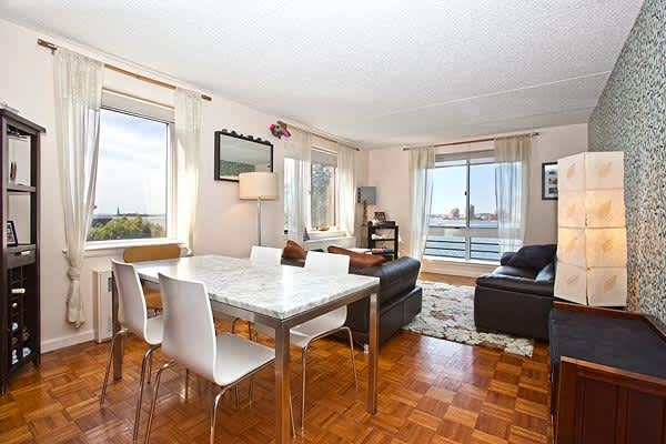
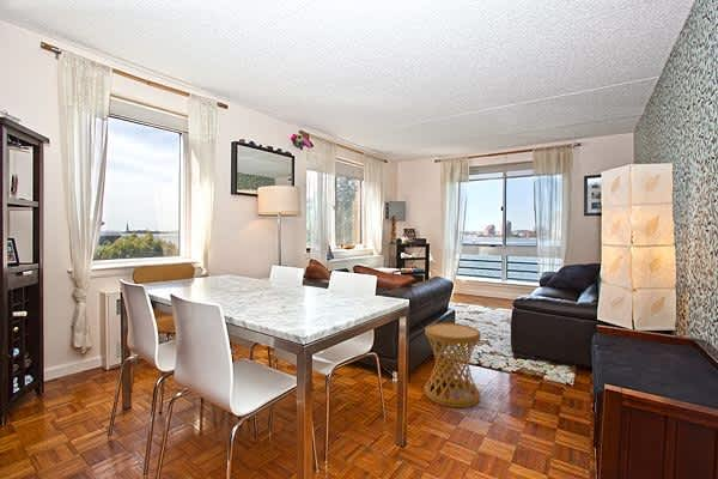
+ side table [424,322,481,408]
